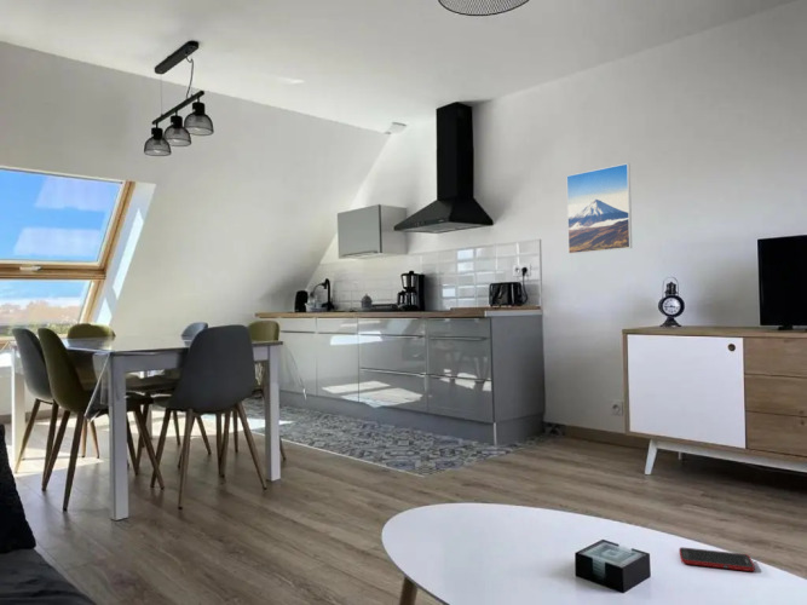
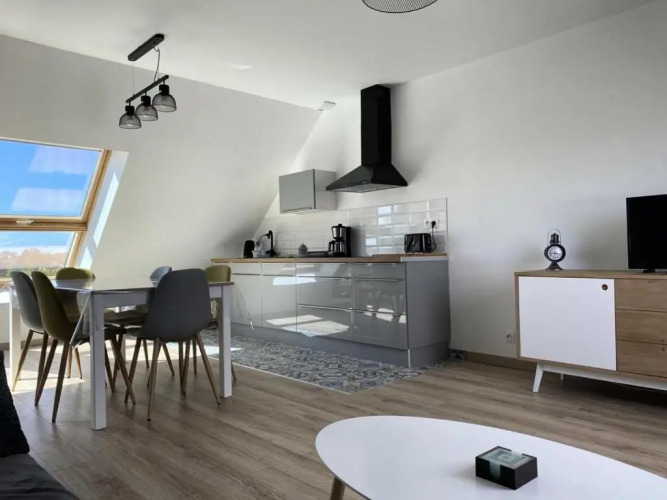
- cell phone [678,546,756,572]
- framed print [565,162,633,255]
